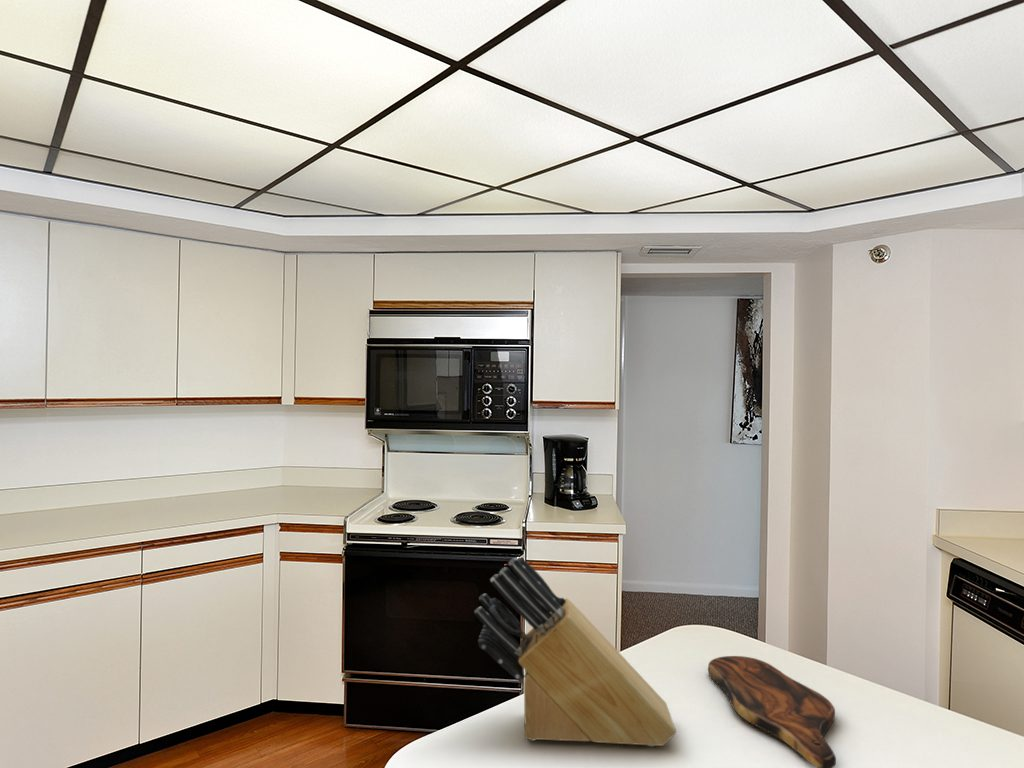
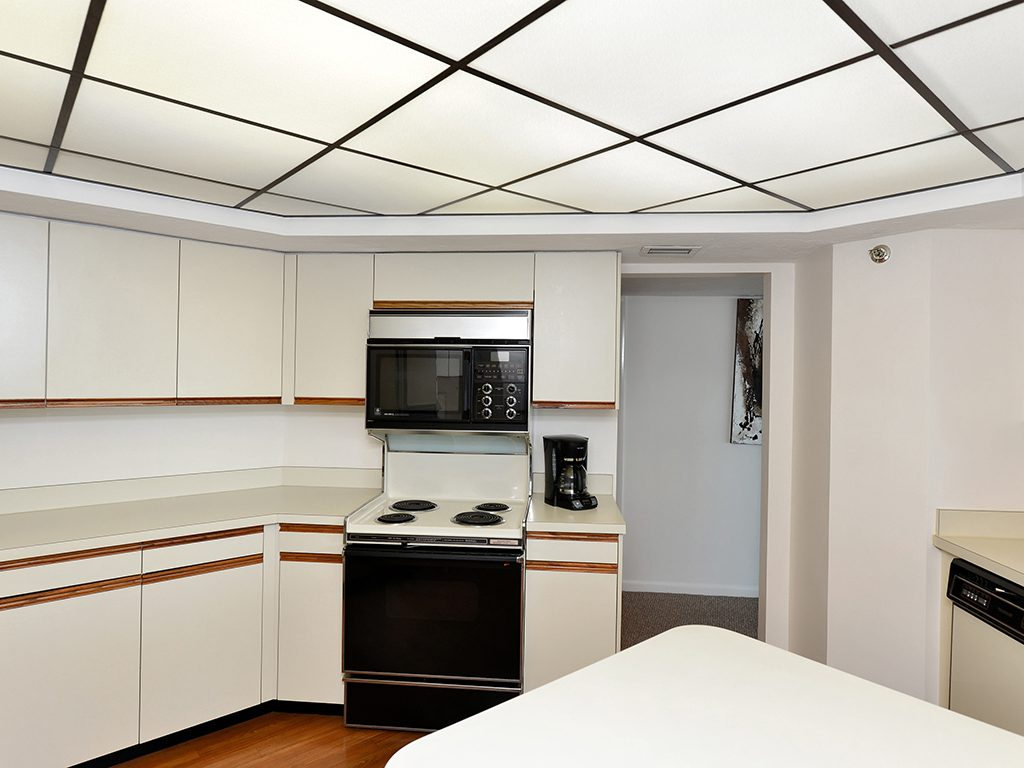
- cutting board [707,655,837,768]
- knife block [473,557,677,747]
